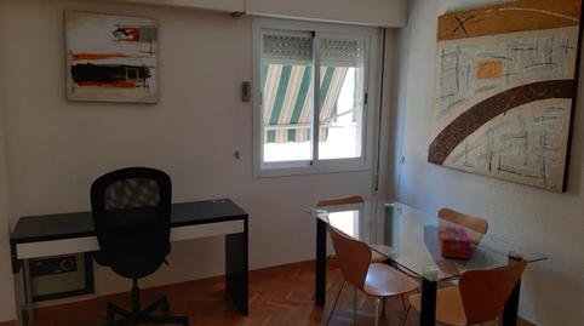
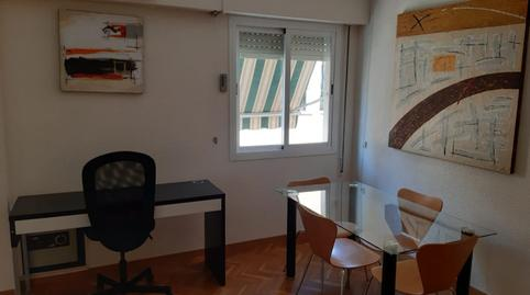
- tissue box [436,225,473,259]
